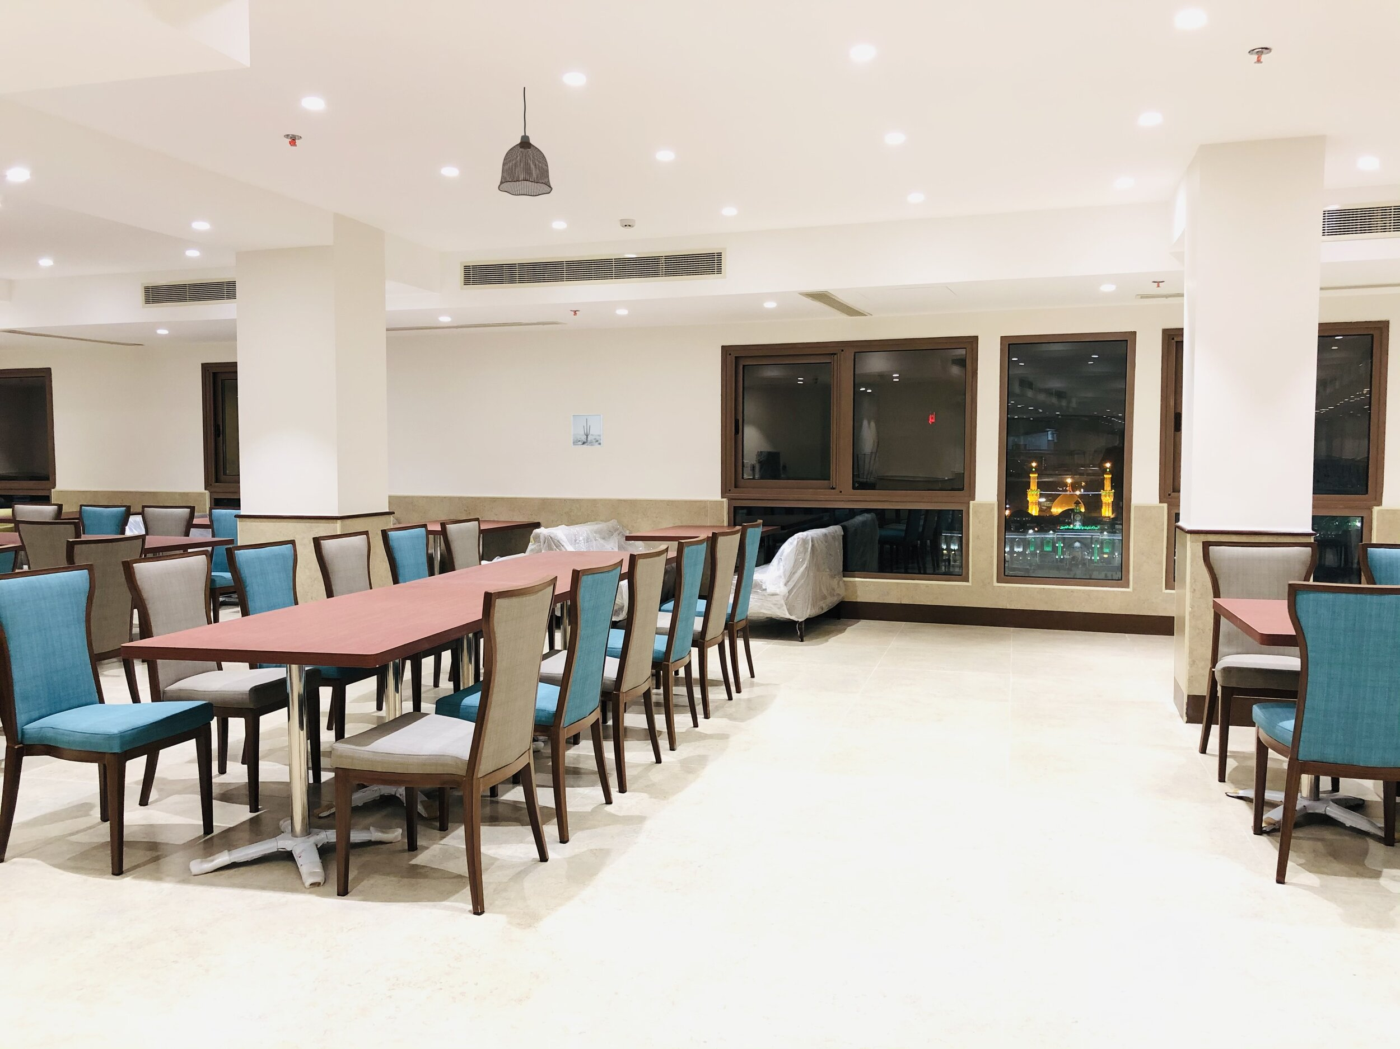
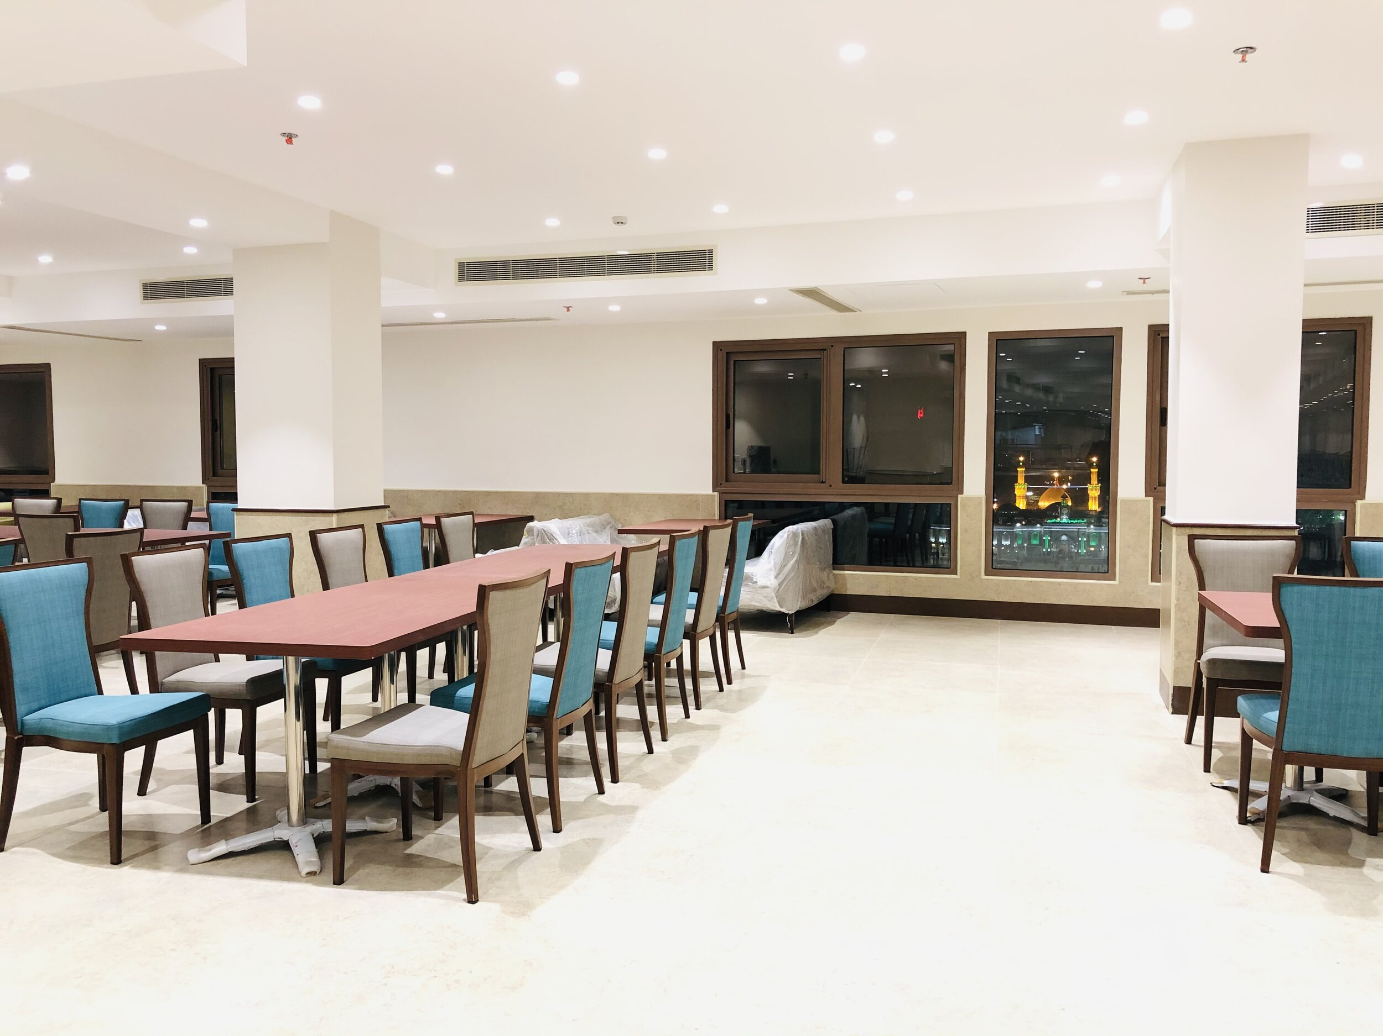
- wall art [571,413,604,447]
- pendant lamp [497,87,552,197]
